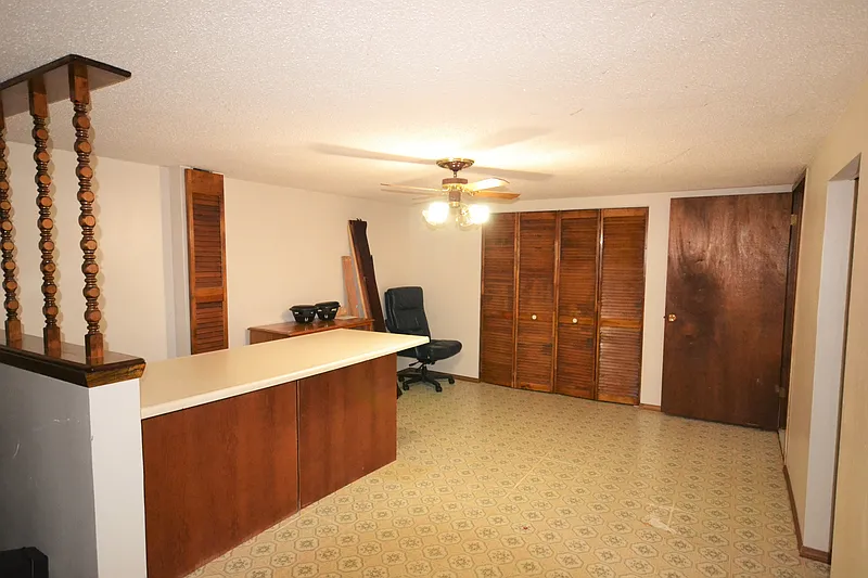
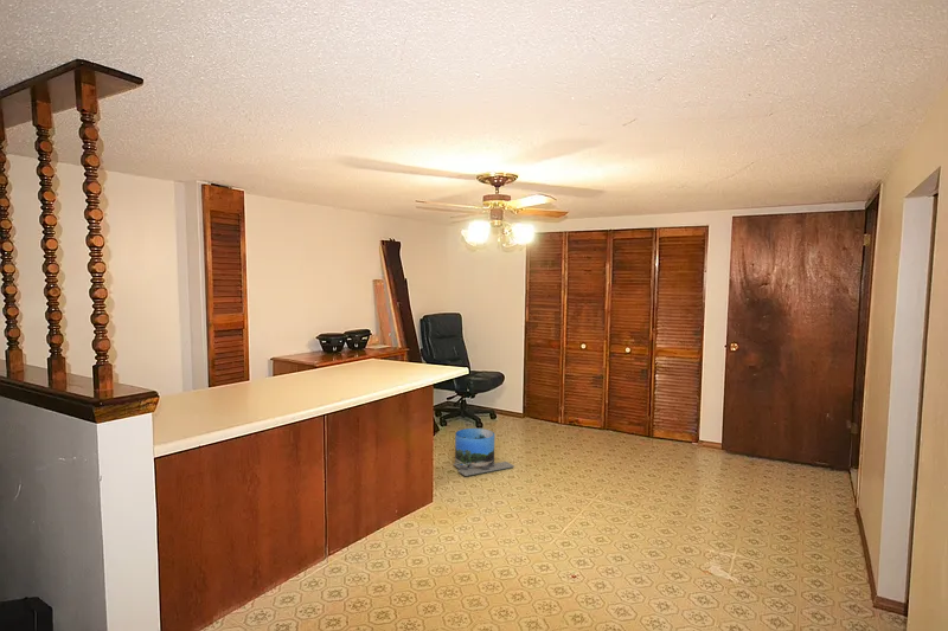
+ trash can [453,427,515,477]
